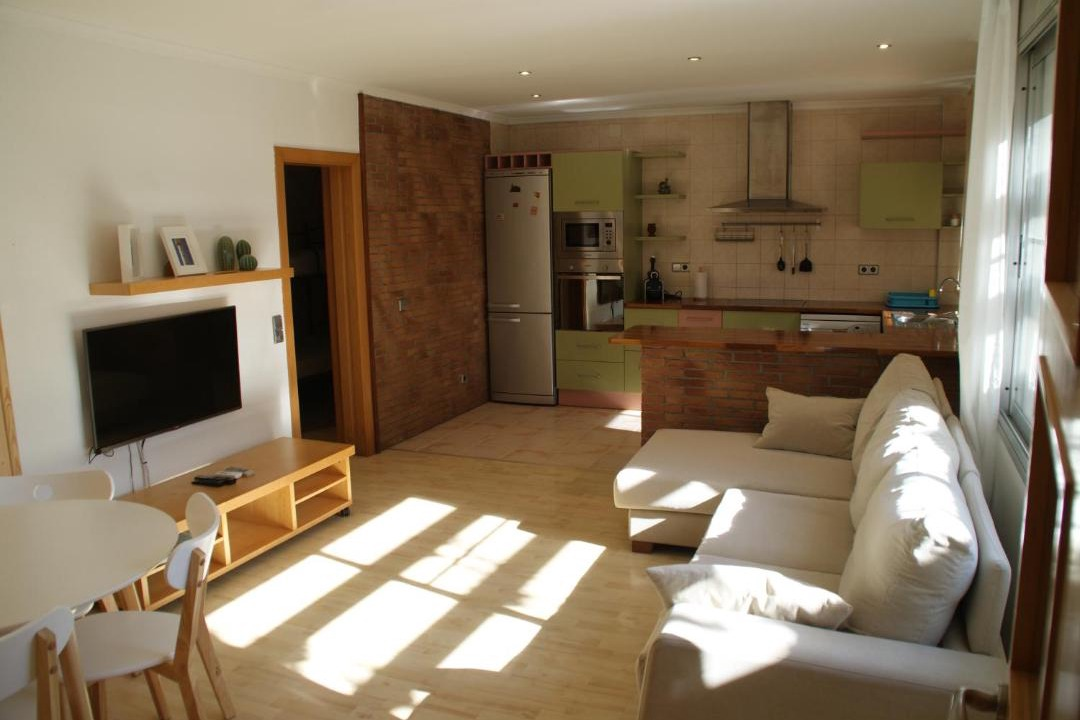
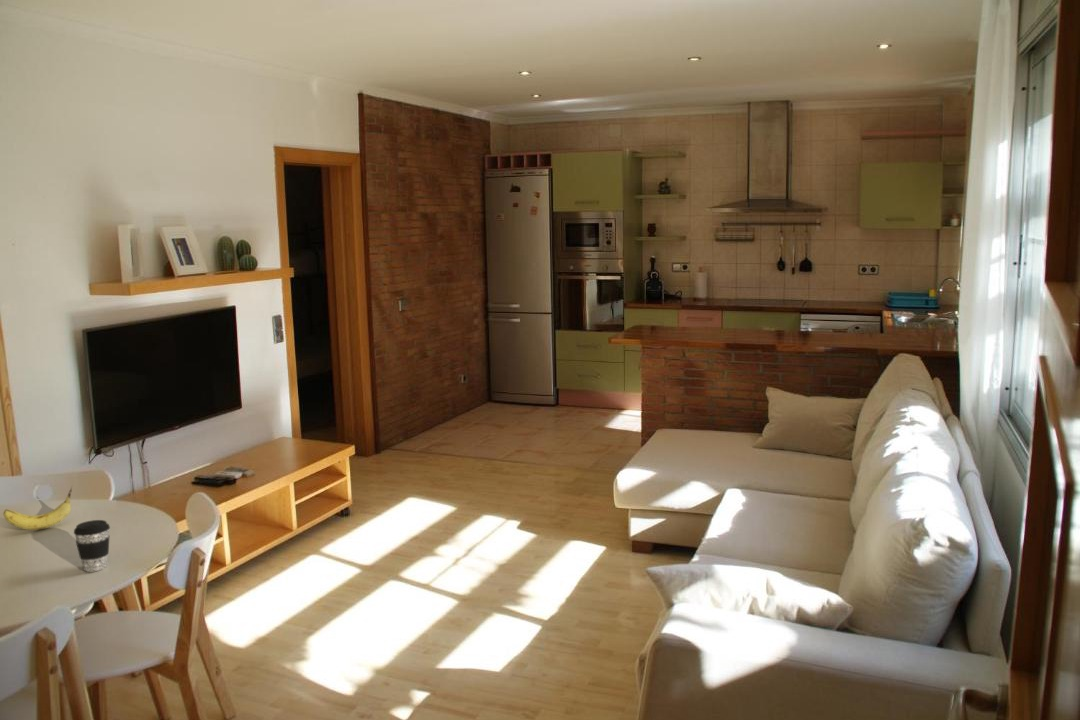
+ coffee cup [73,519,111,573]
+ fruit [2,486,73,531]
